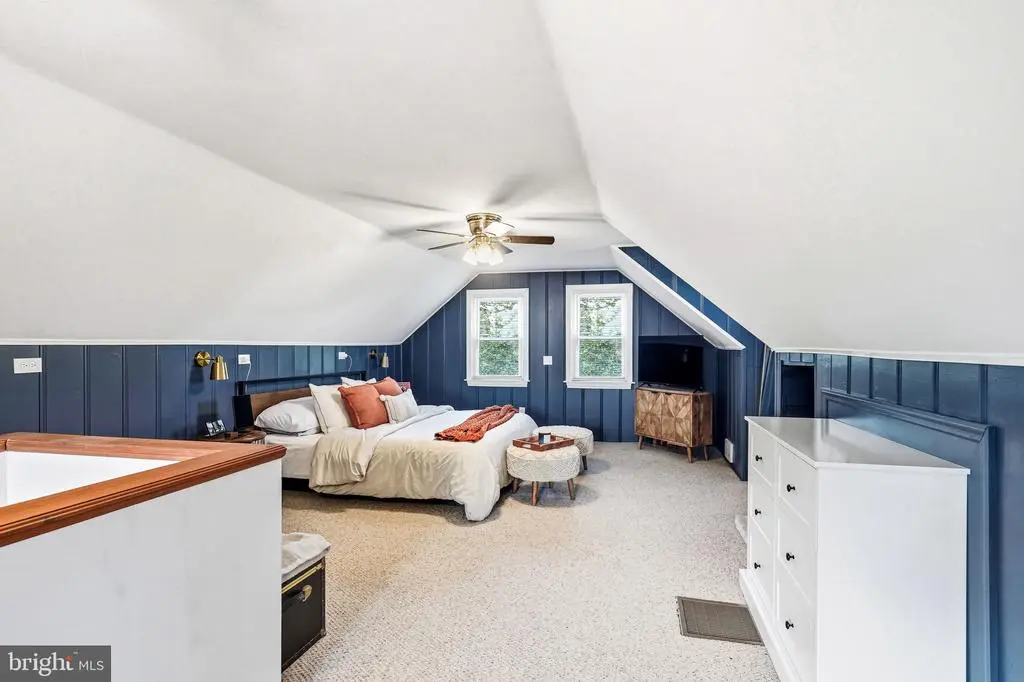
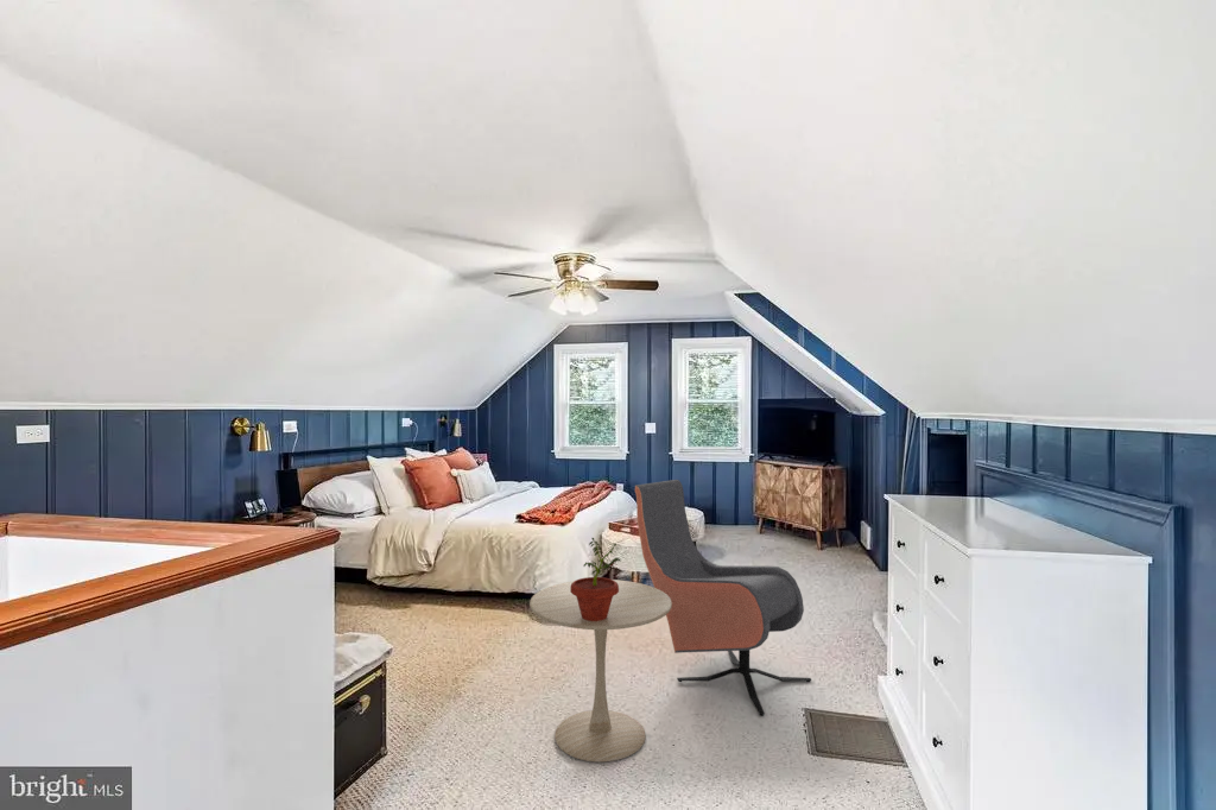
+ side table [528,578,672,764]
+ armchair [634,479,812,717]
+ potted plant [570,537,622,621]
